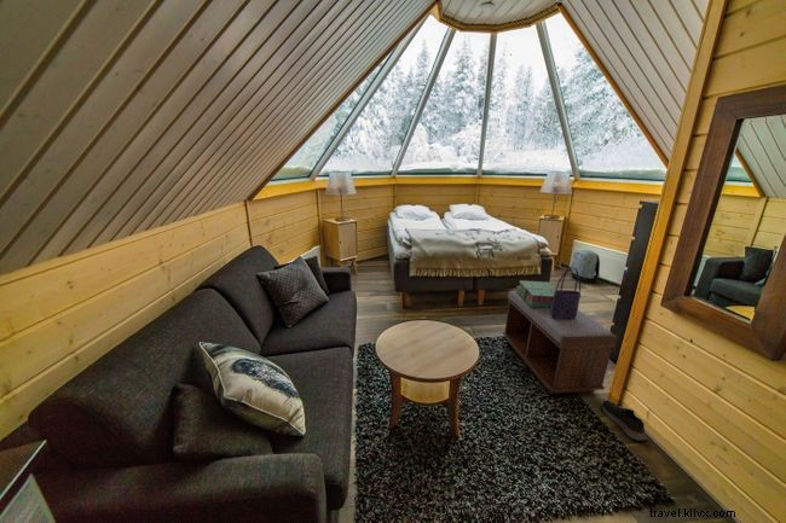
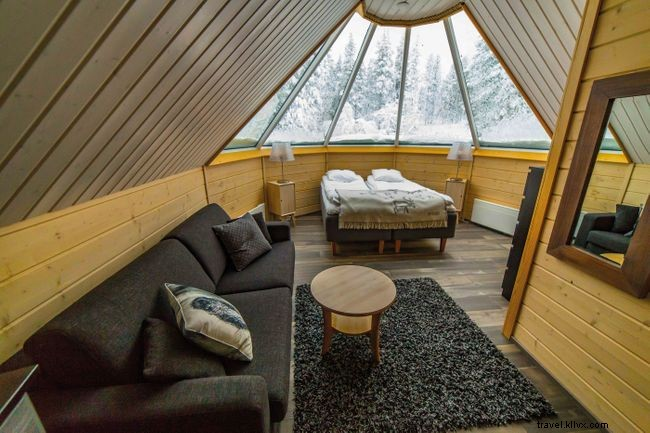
- bench [502,290,618,395]
- shoe [601,400,648,442]
- tote bag [551,266,582,320]
- backpack [570,249,601,284]
- stack of books [515,279,556,308]
